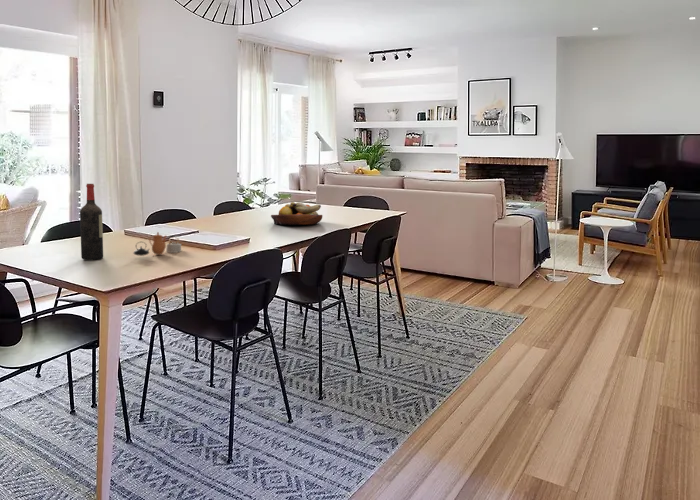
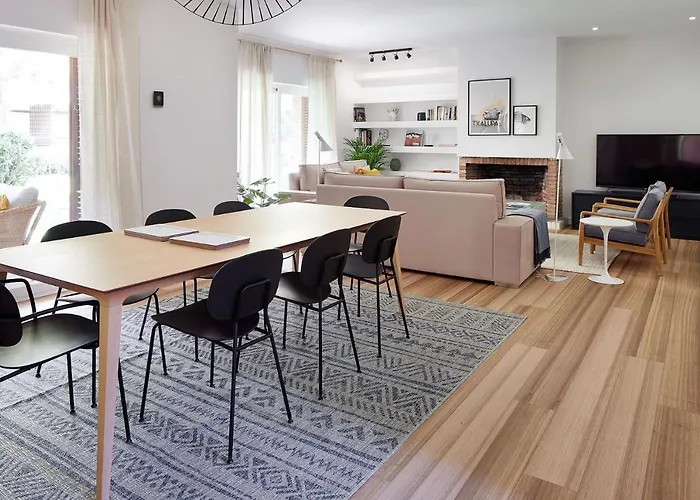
- teapot [132,231,183,257]
- fruit bowl [270,201,323,226]
- wine bottle [79,183,104,261]
